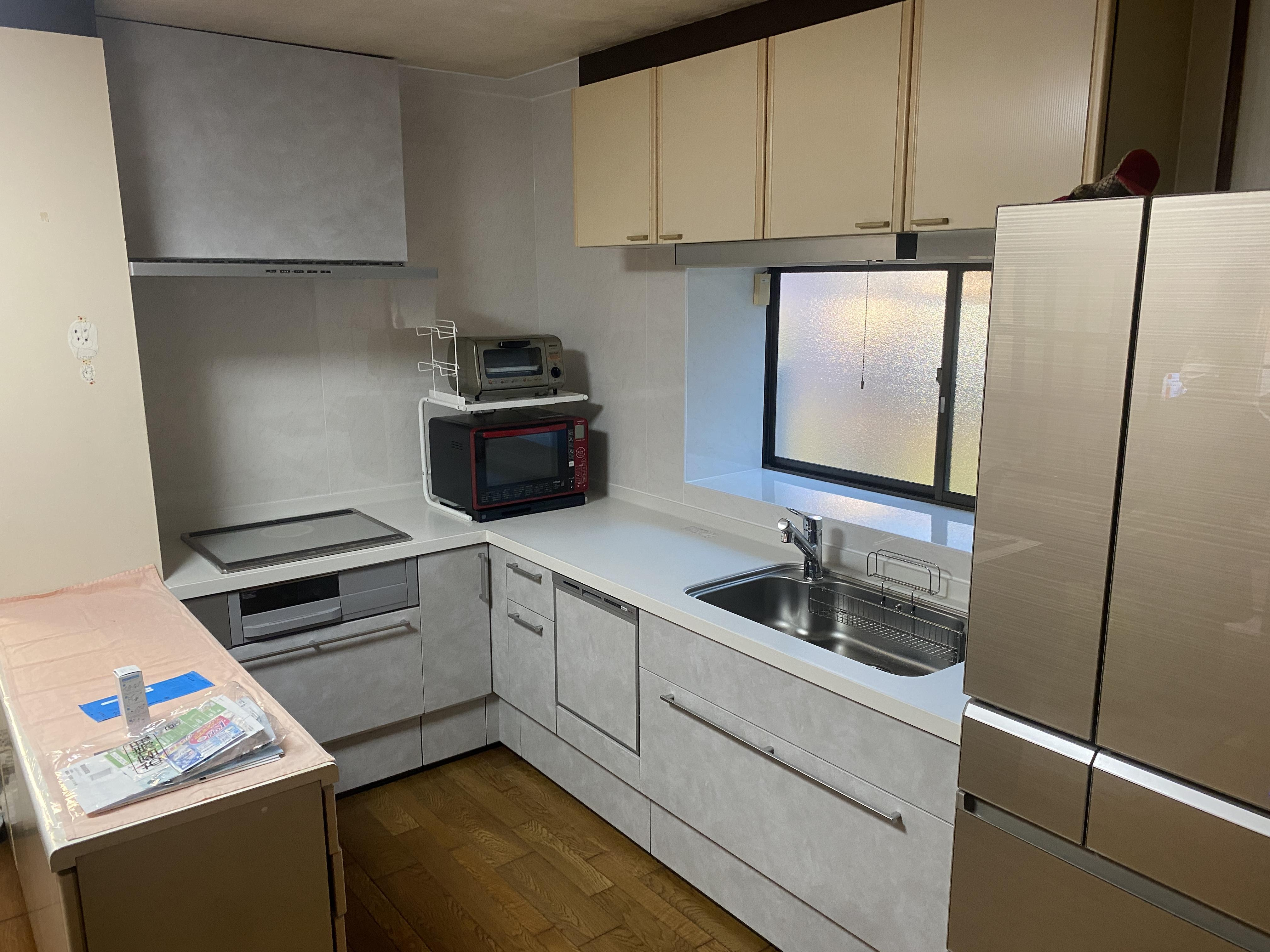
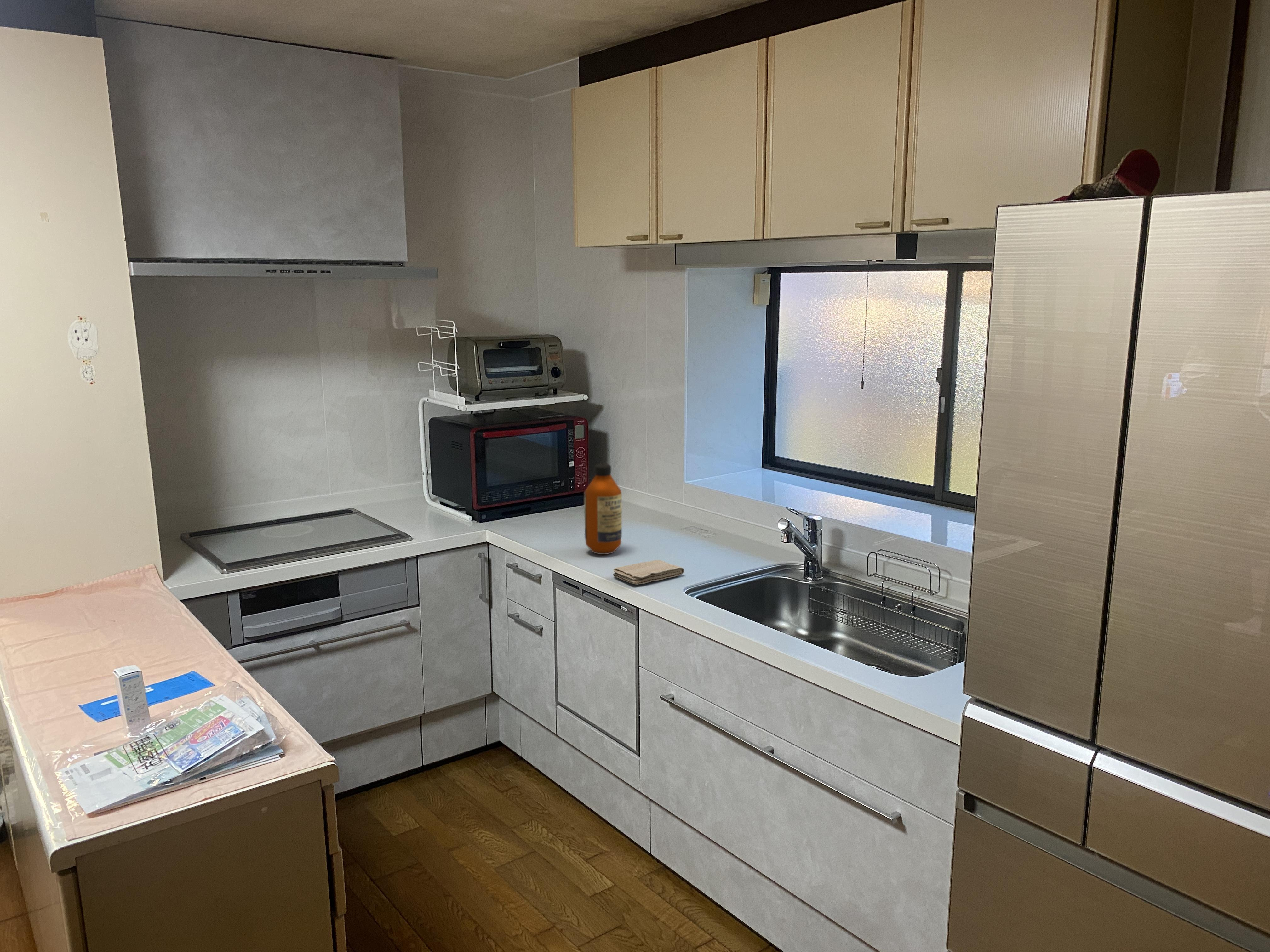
+ bottle [584,464,622,555]
+ washcloth [613,560,684,585]
